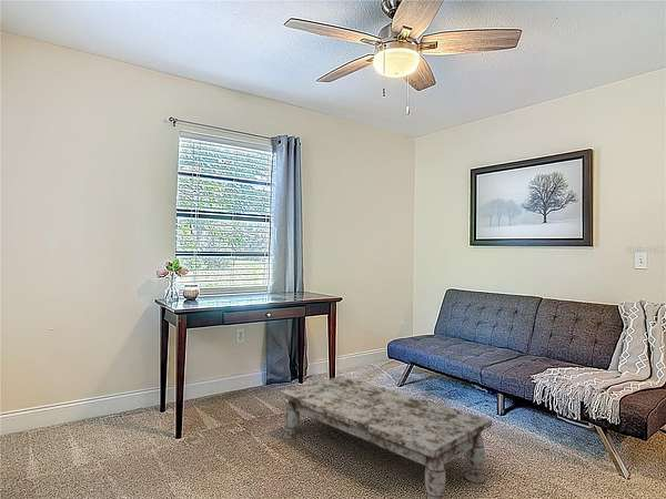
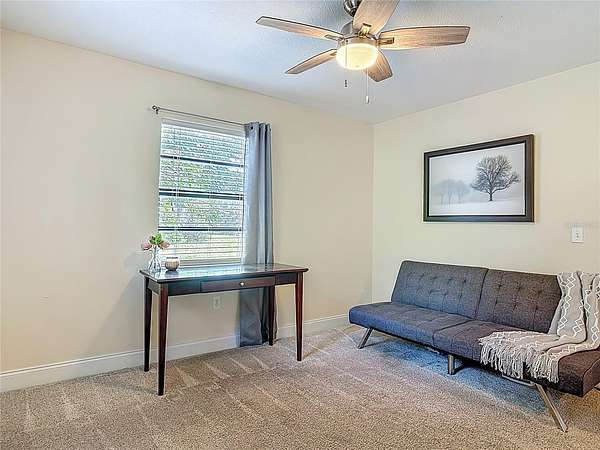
- coffee table [279,375,493,499]
